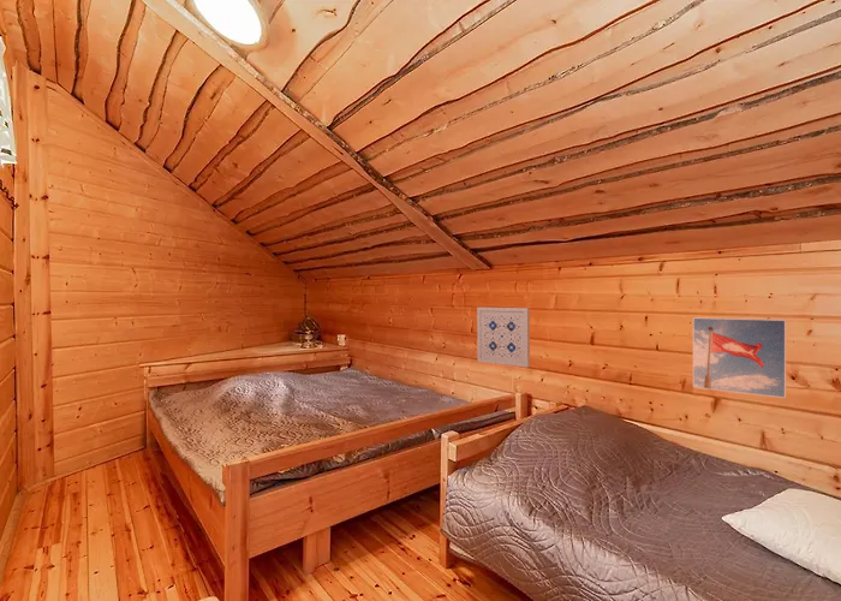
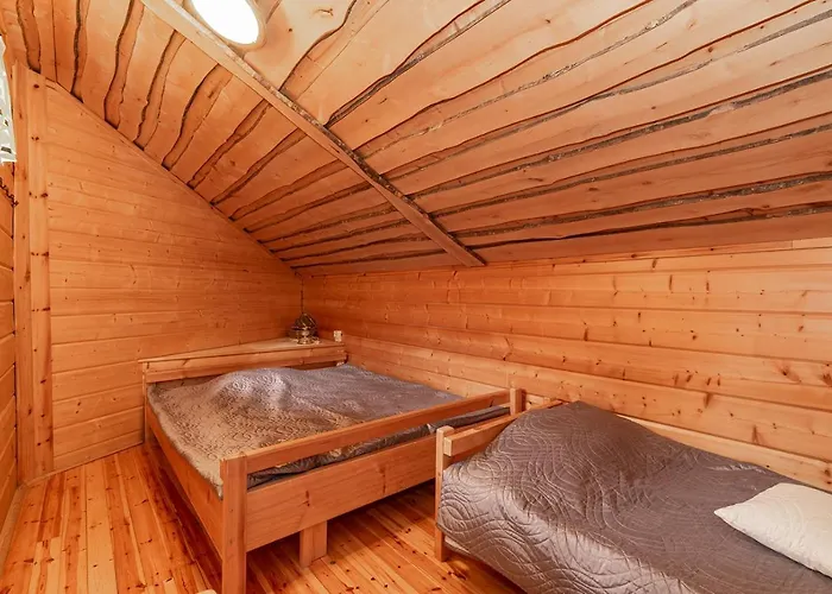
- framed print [692,316,787,399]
- wall art [476,307,531,368]
